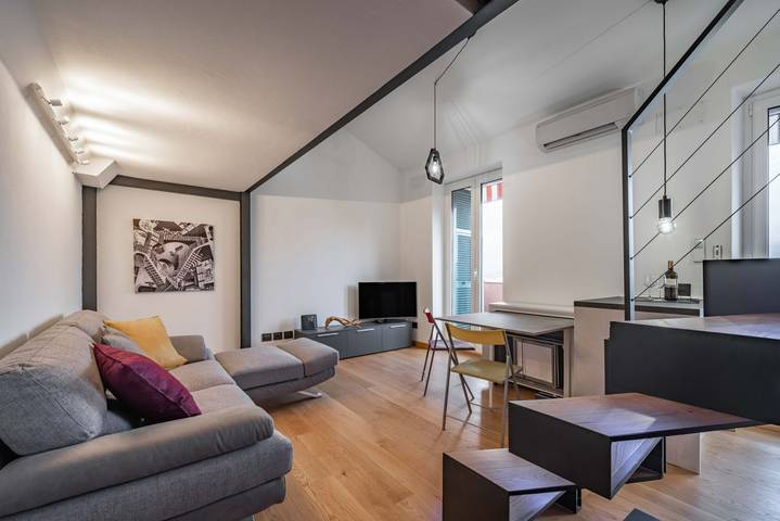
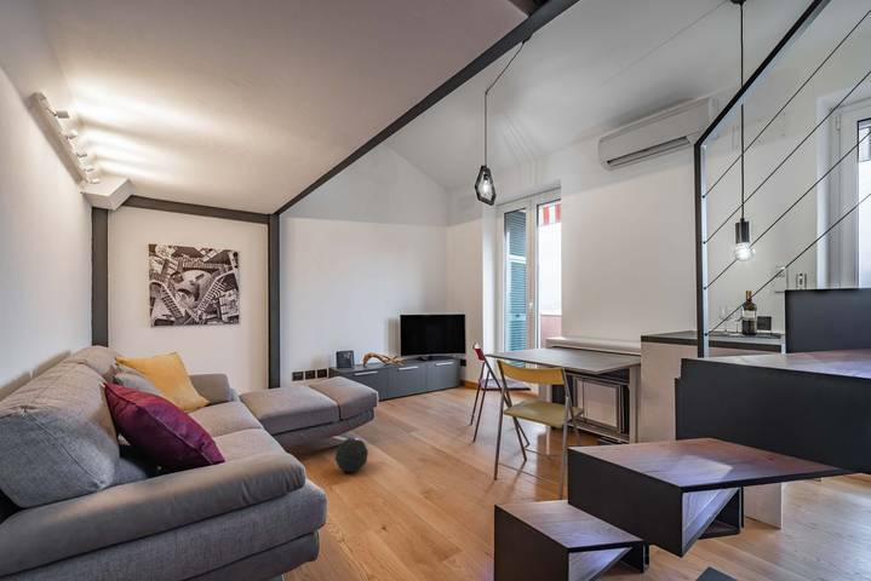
+ ball [334,437,369,473]
